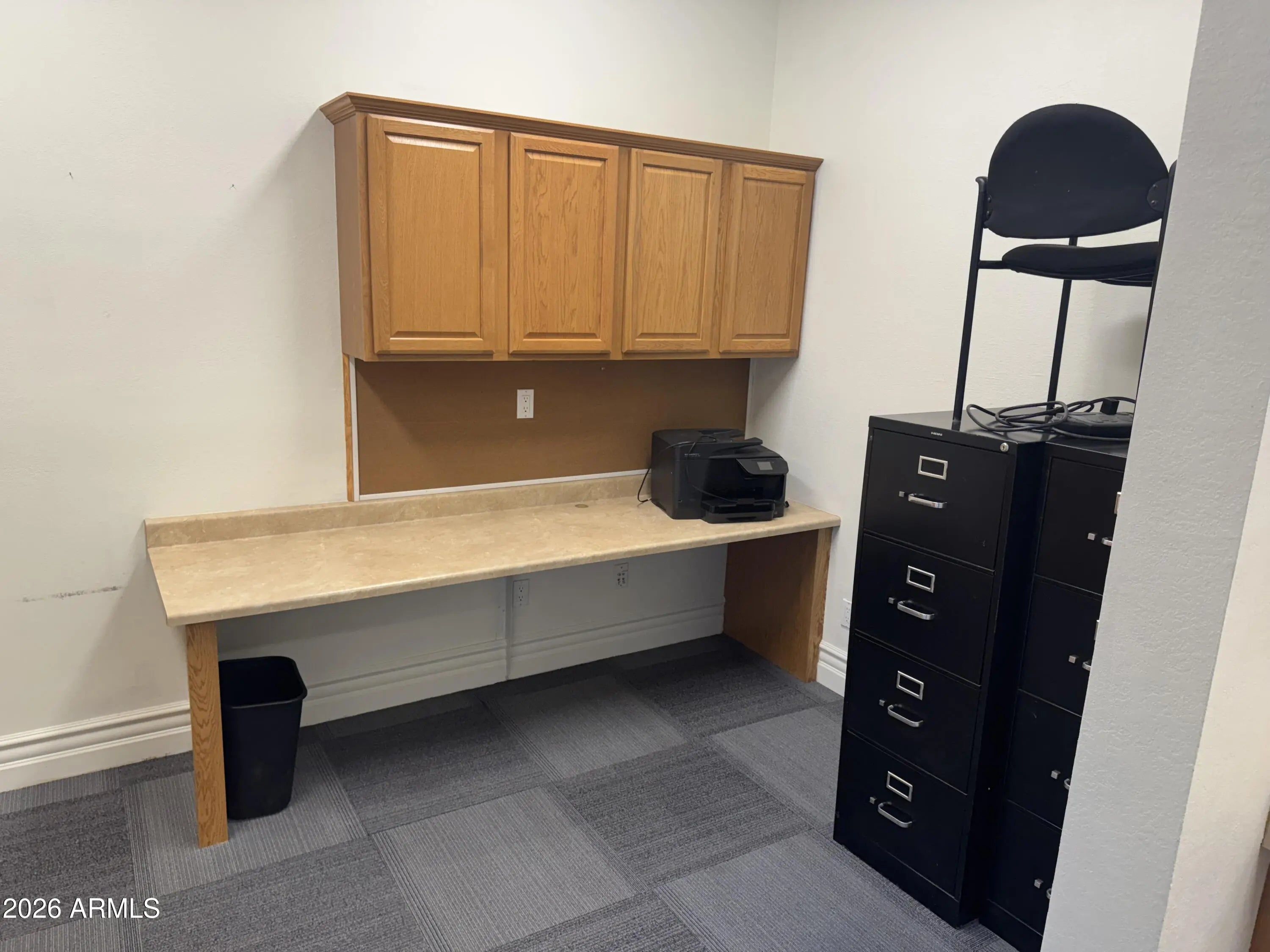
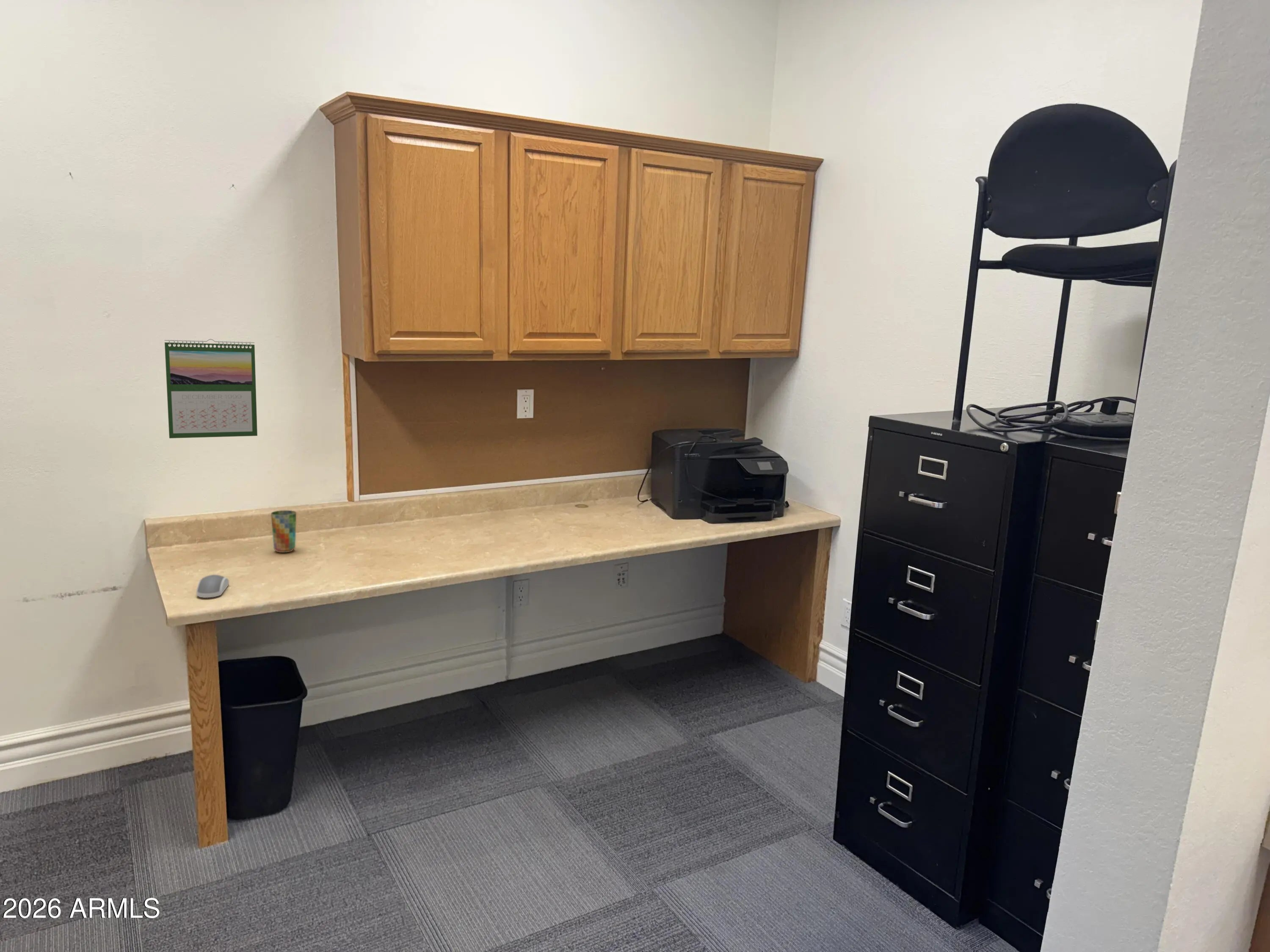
+ calendar [164,338,258,439]
+ computer mouse [196,574,229,598]
+ cup [271,510,297,553]
